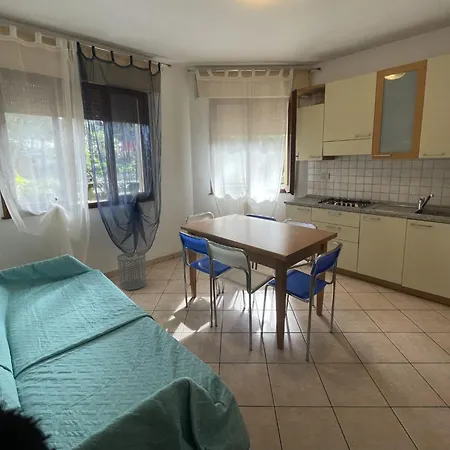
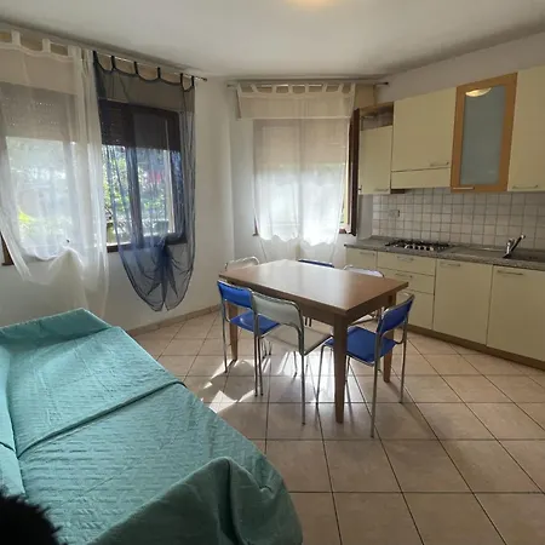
- waste bin [116,251,147,291]
